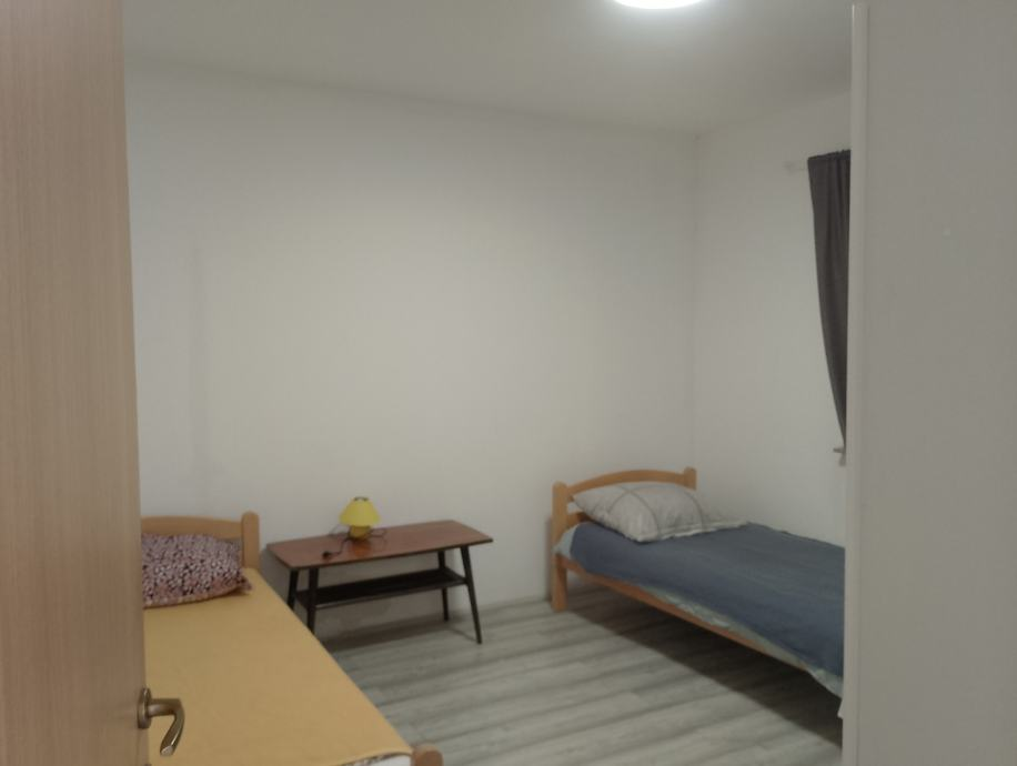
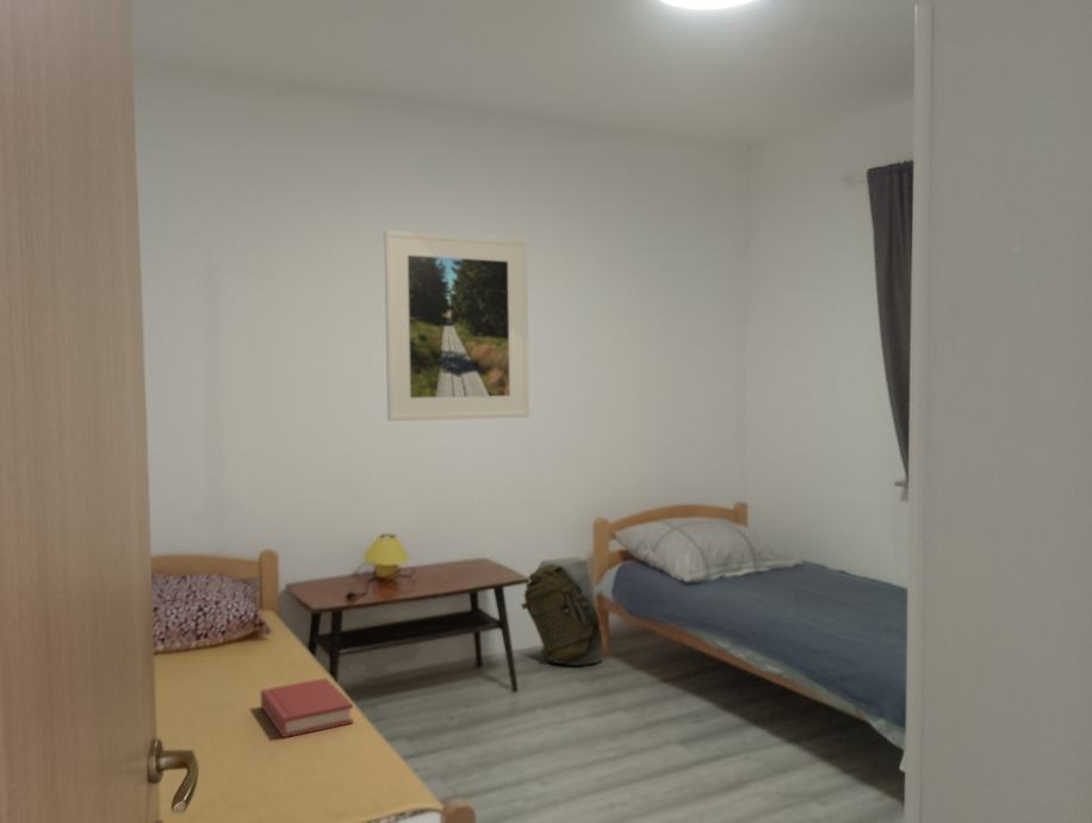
+ hardback book [260,677,354,738]
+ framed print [383,229,531,422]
+ backpack [520,556,604,667]
